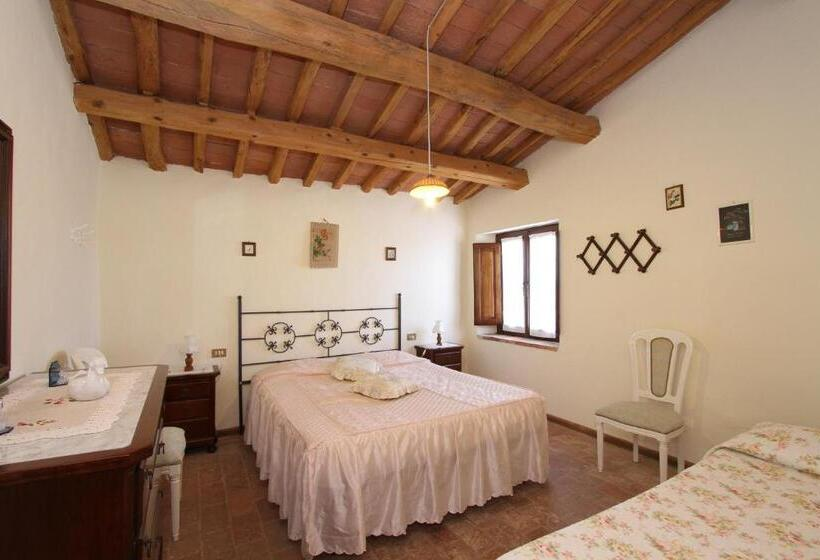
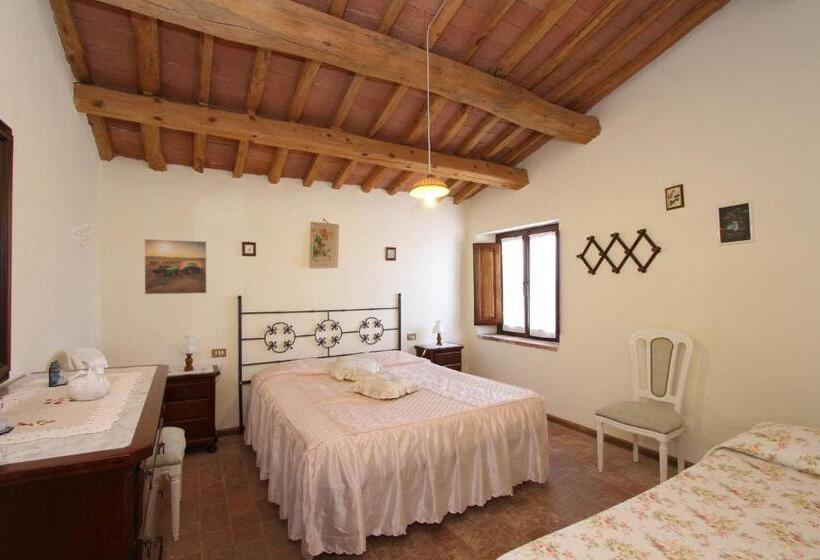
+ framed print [143,238,208,295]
